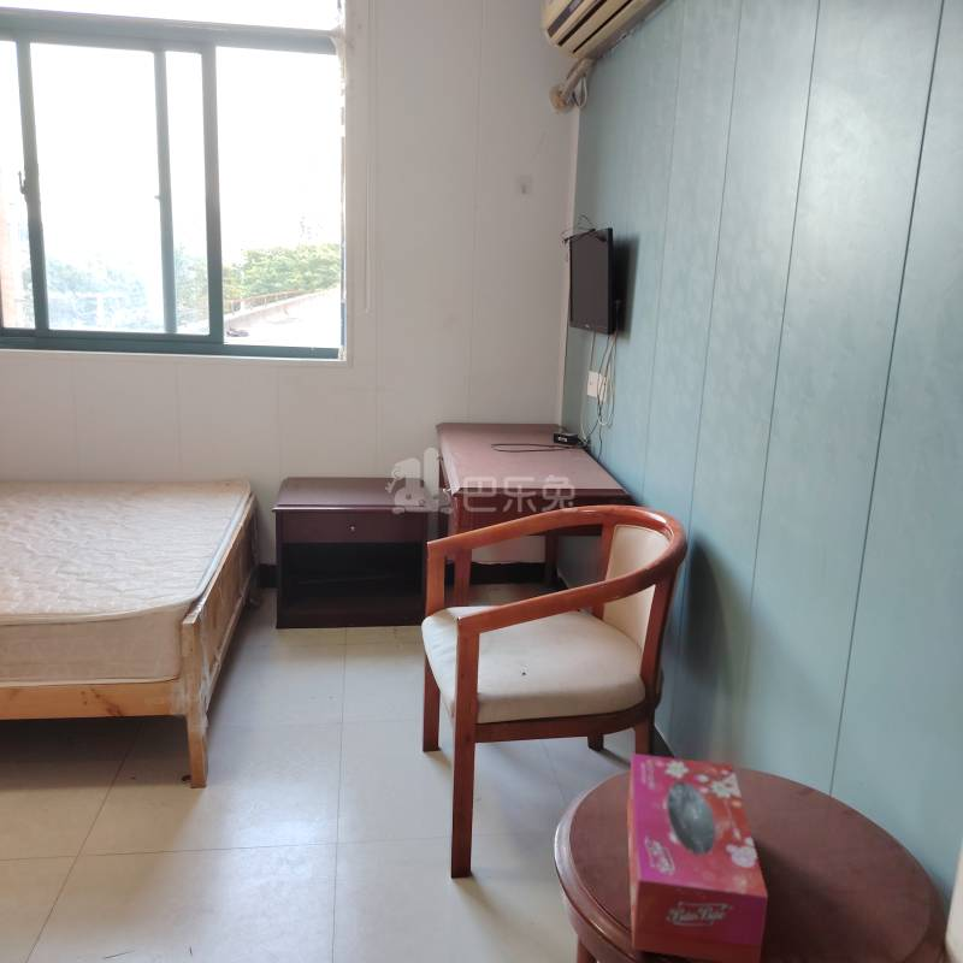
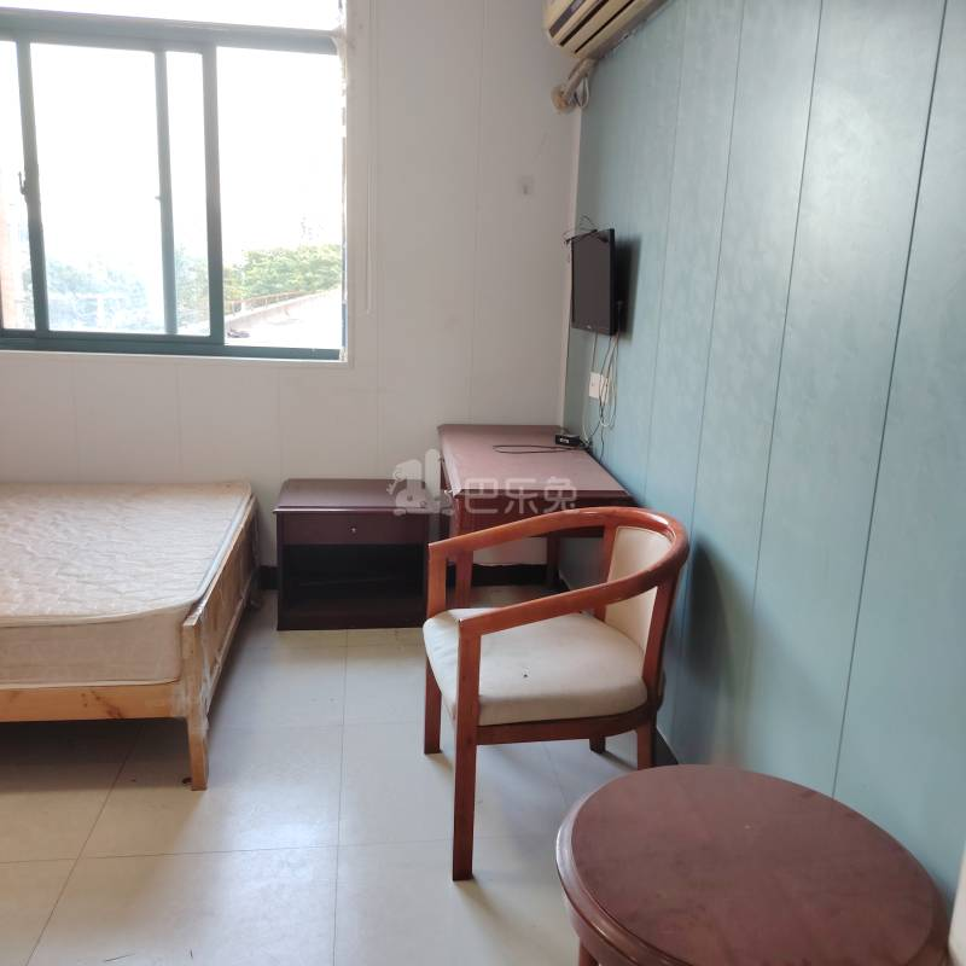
- tissue box [626,752,769,963]
